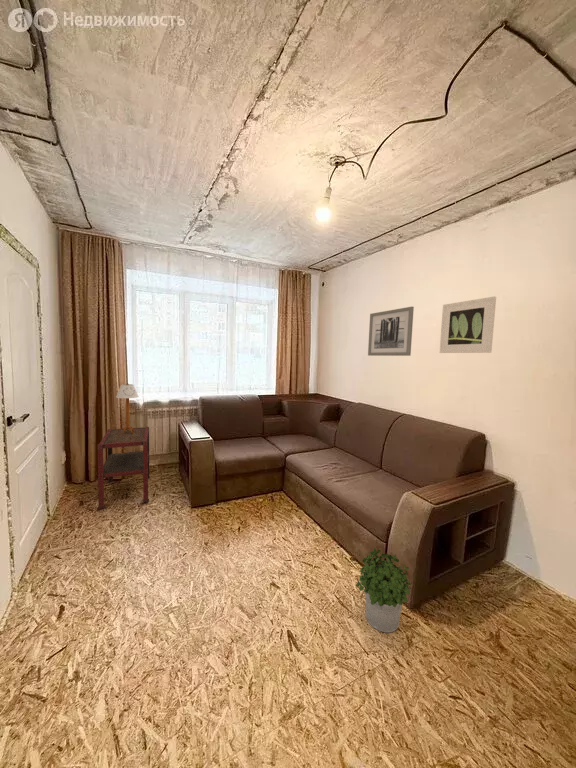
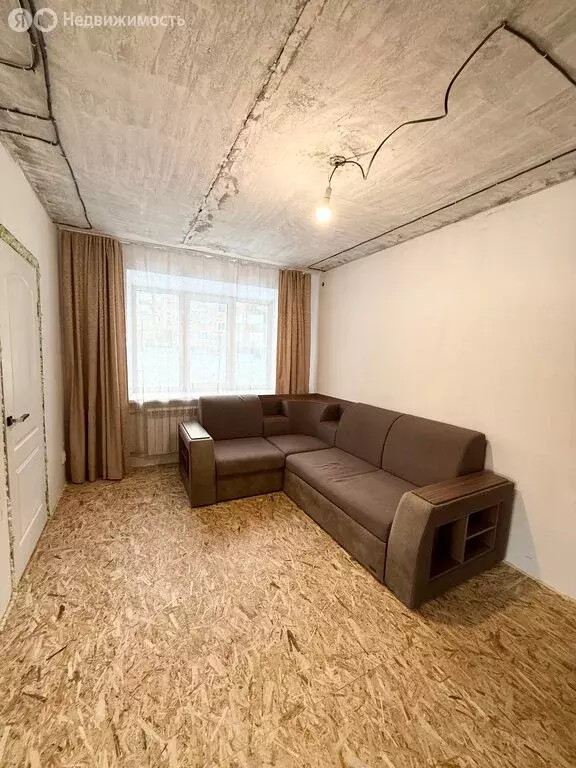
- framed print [439,295,497,354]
- wall art [367,306,415,357]
- table lamp [115,382,140,434]
- potted plant [355,547,412,634]
- side table [97,426,151,510]
